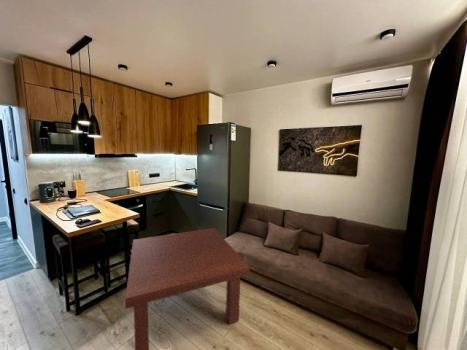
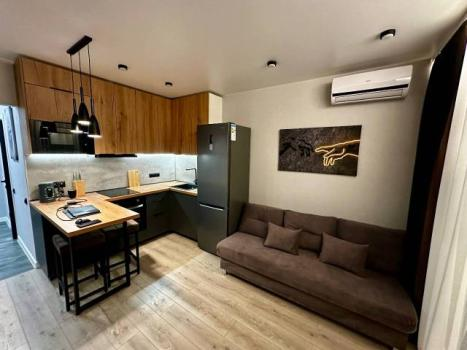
- coffee table [124,227,251,350]
